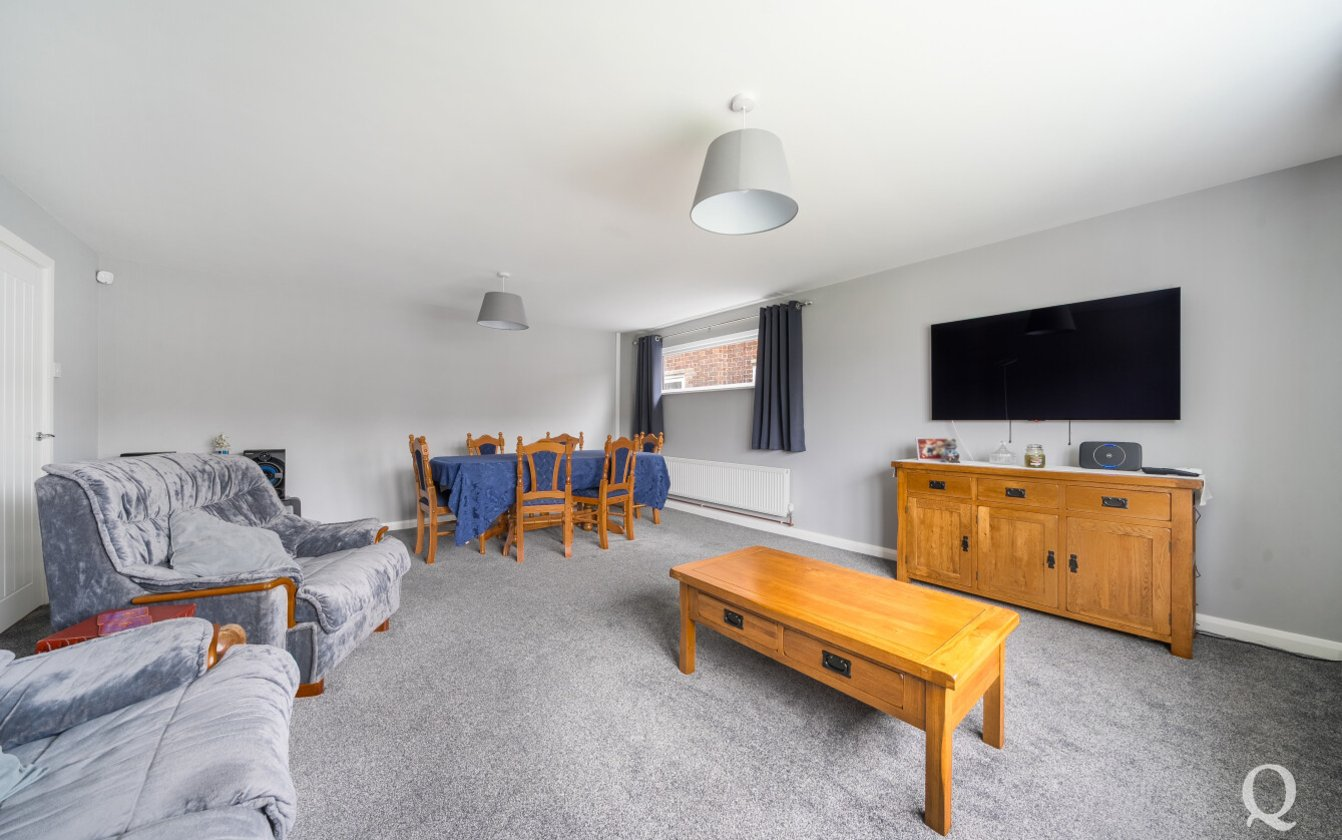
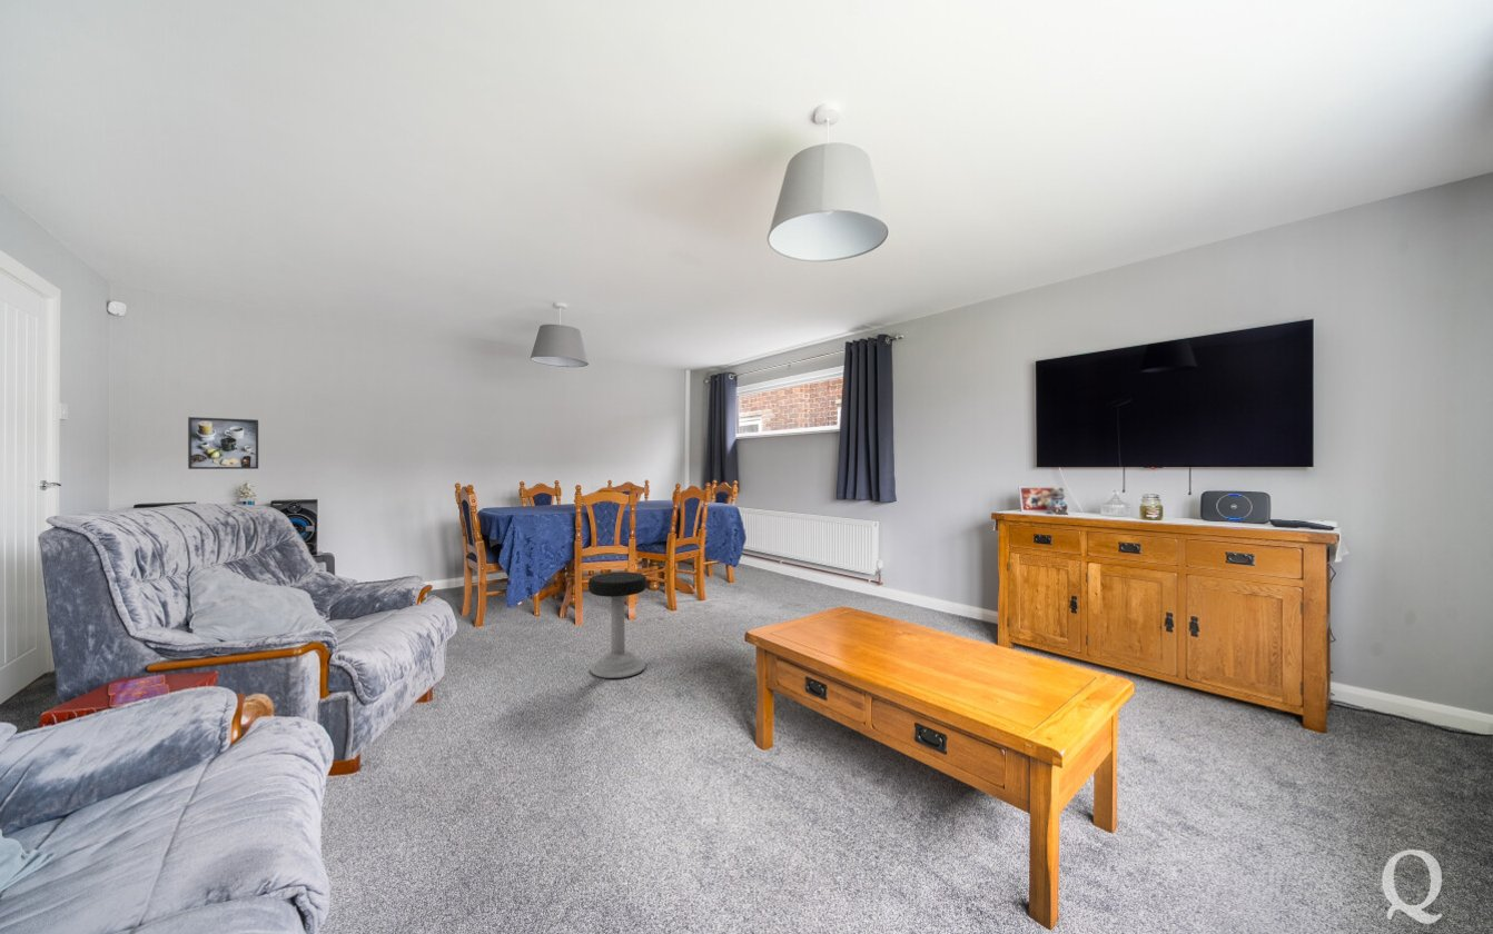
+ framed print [187,416,259,470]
+ stool [587,570,647,679]
